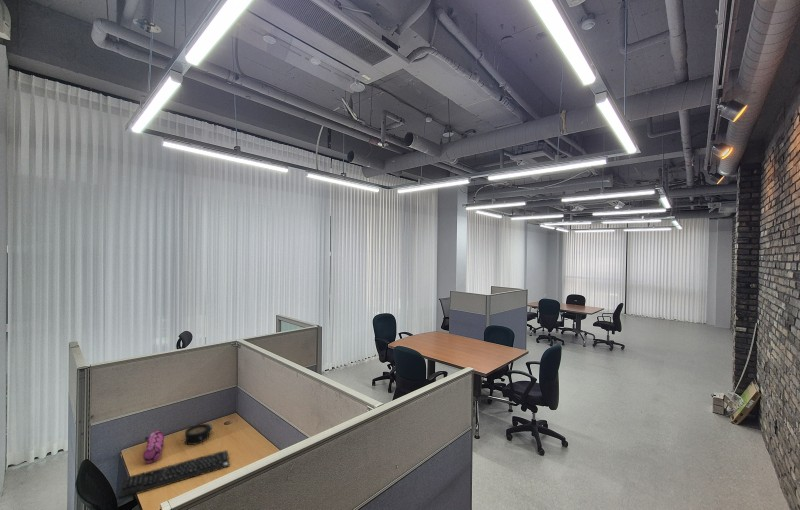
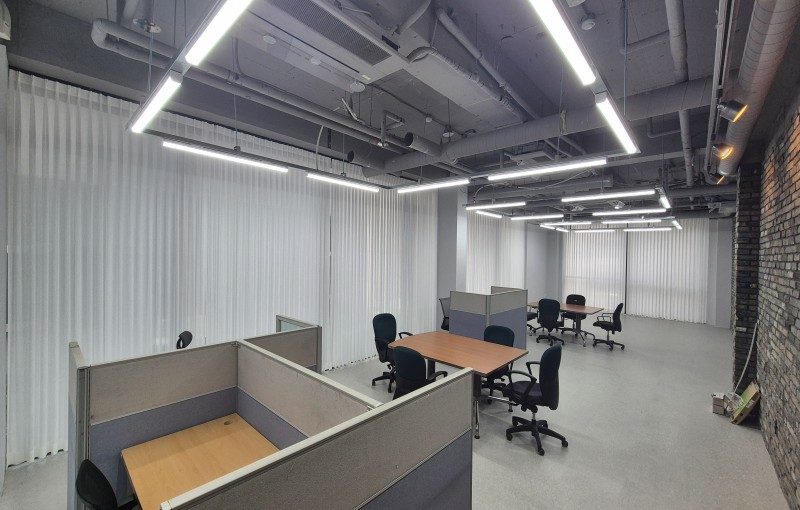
- alarm clock [181,422,213,446]
- pencil case [142,429,165,464]
- keyboard [117,449,231,500]
